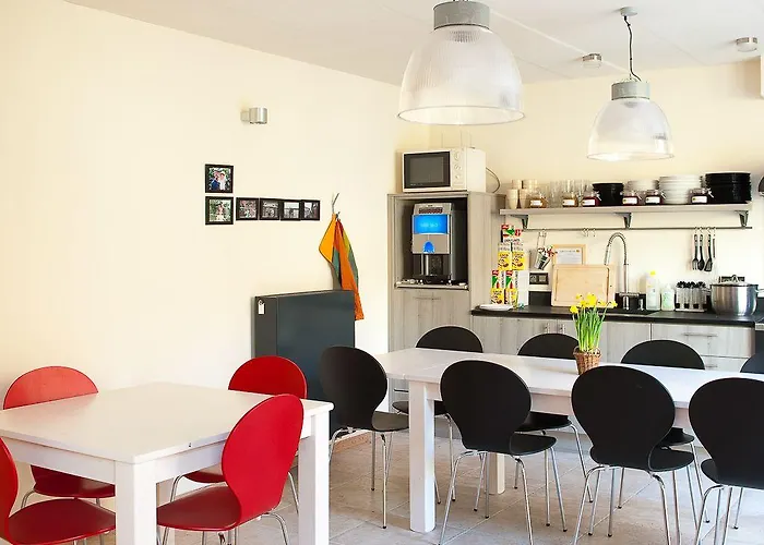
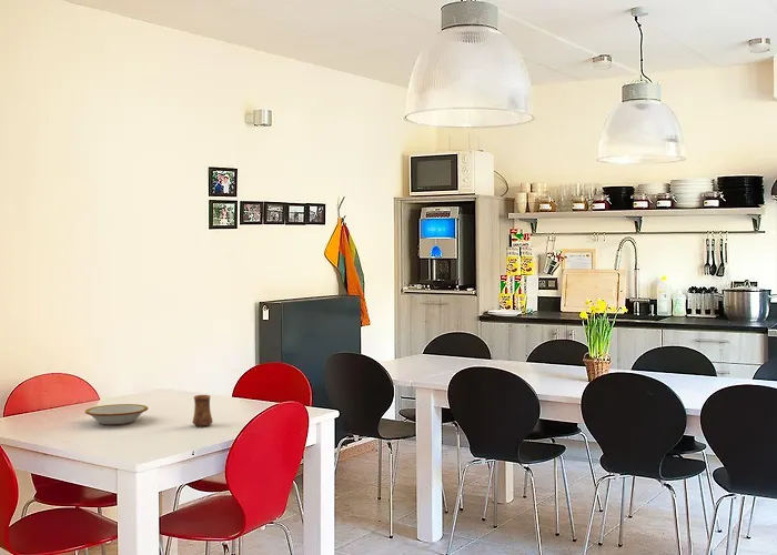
+ cup [191,394,214,427]
+ bowl [84,403,149,426]
